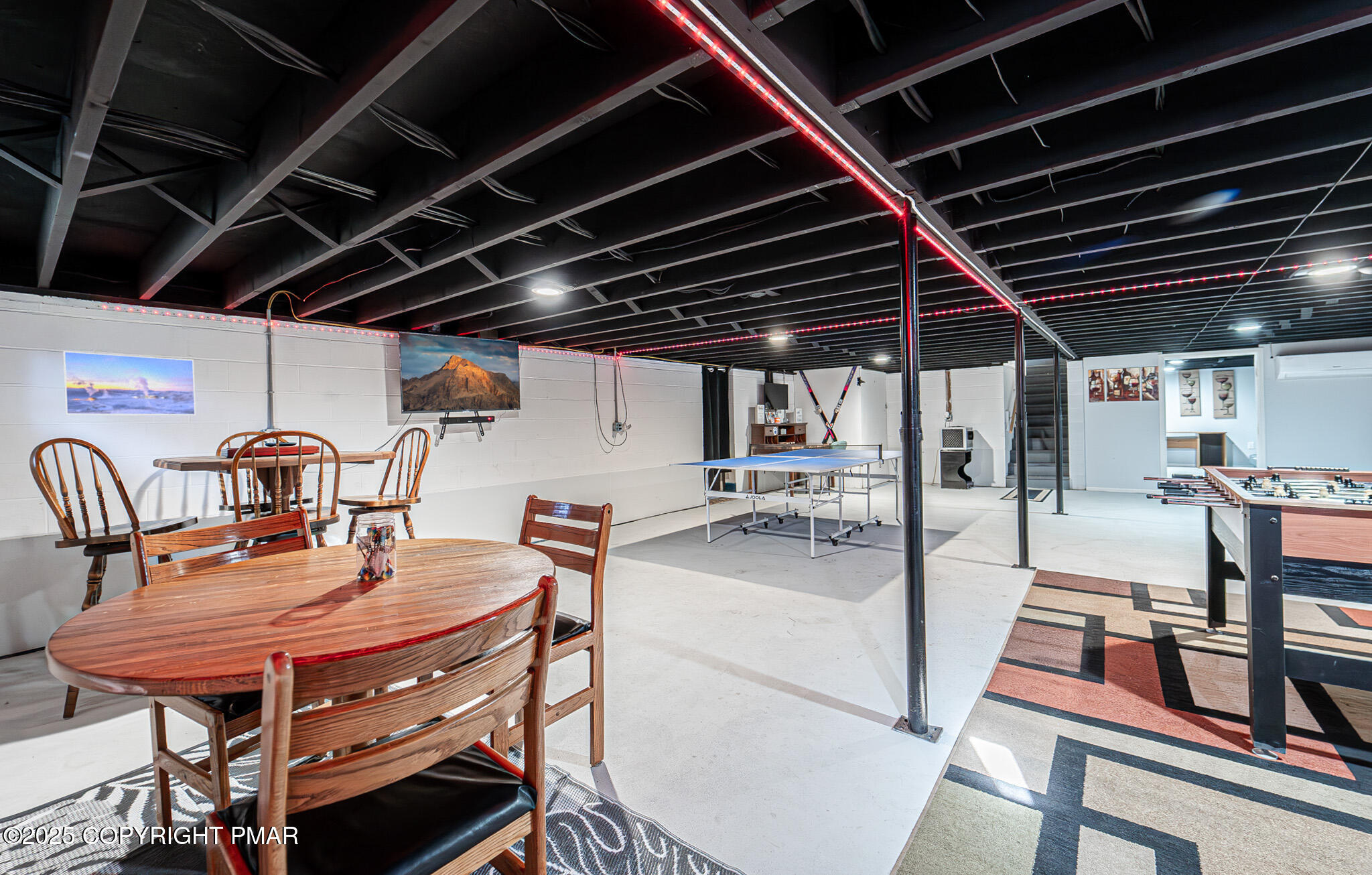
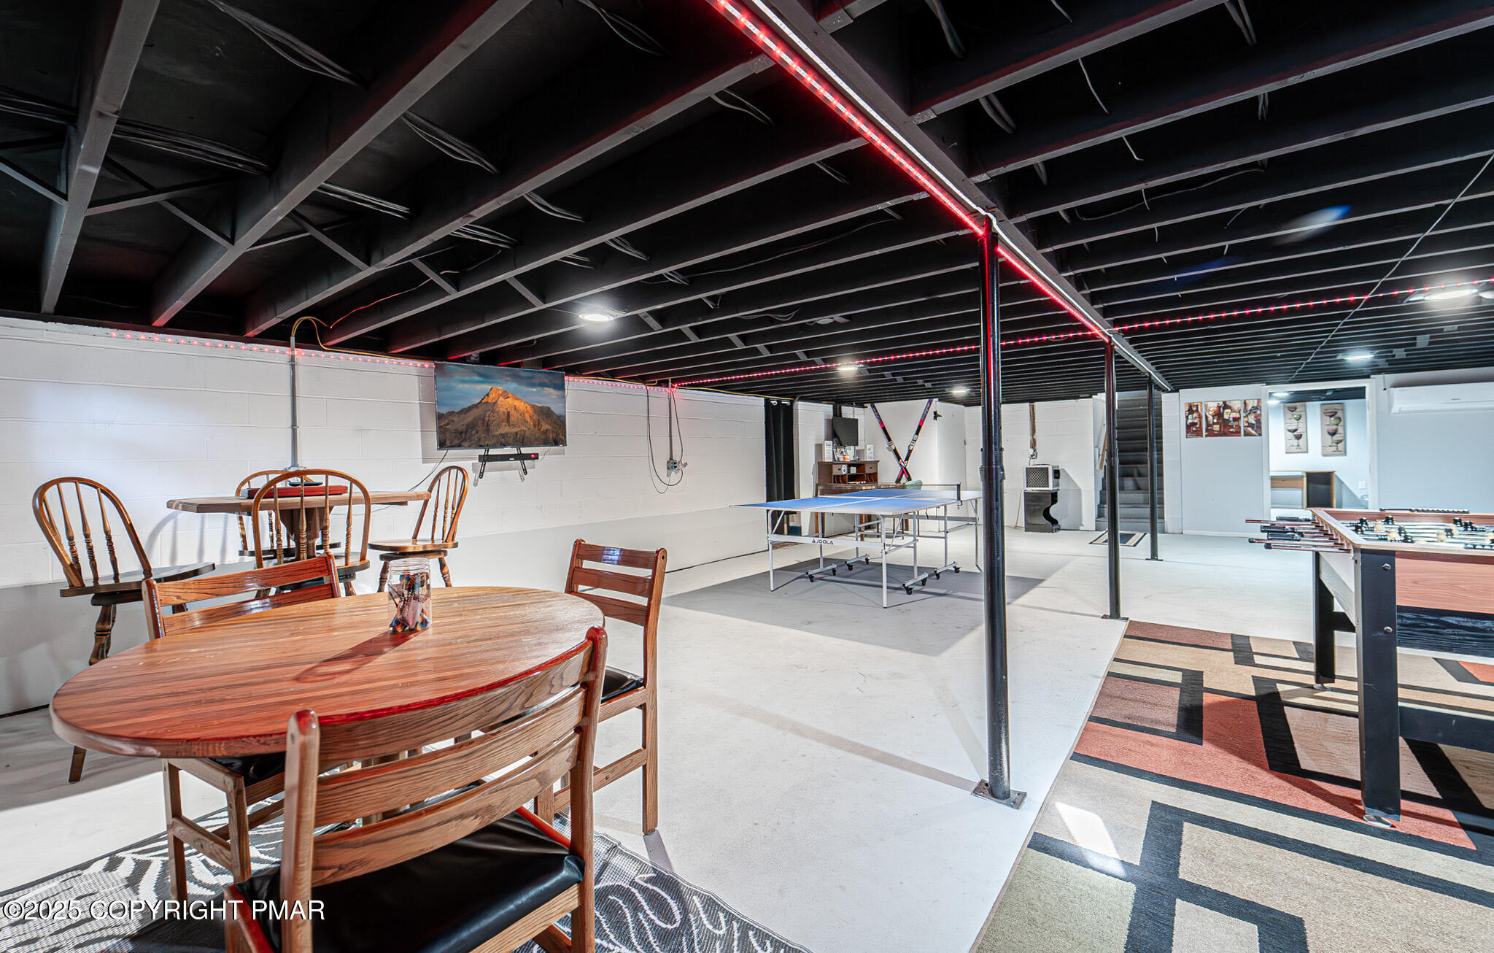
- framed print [62,350,196,416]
